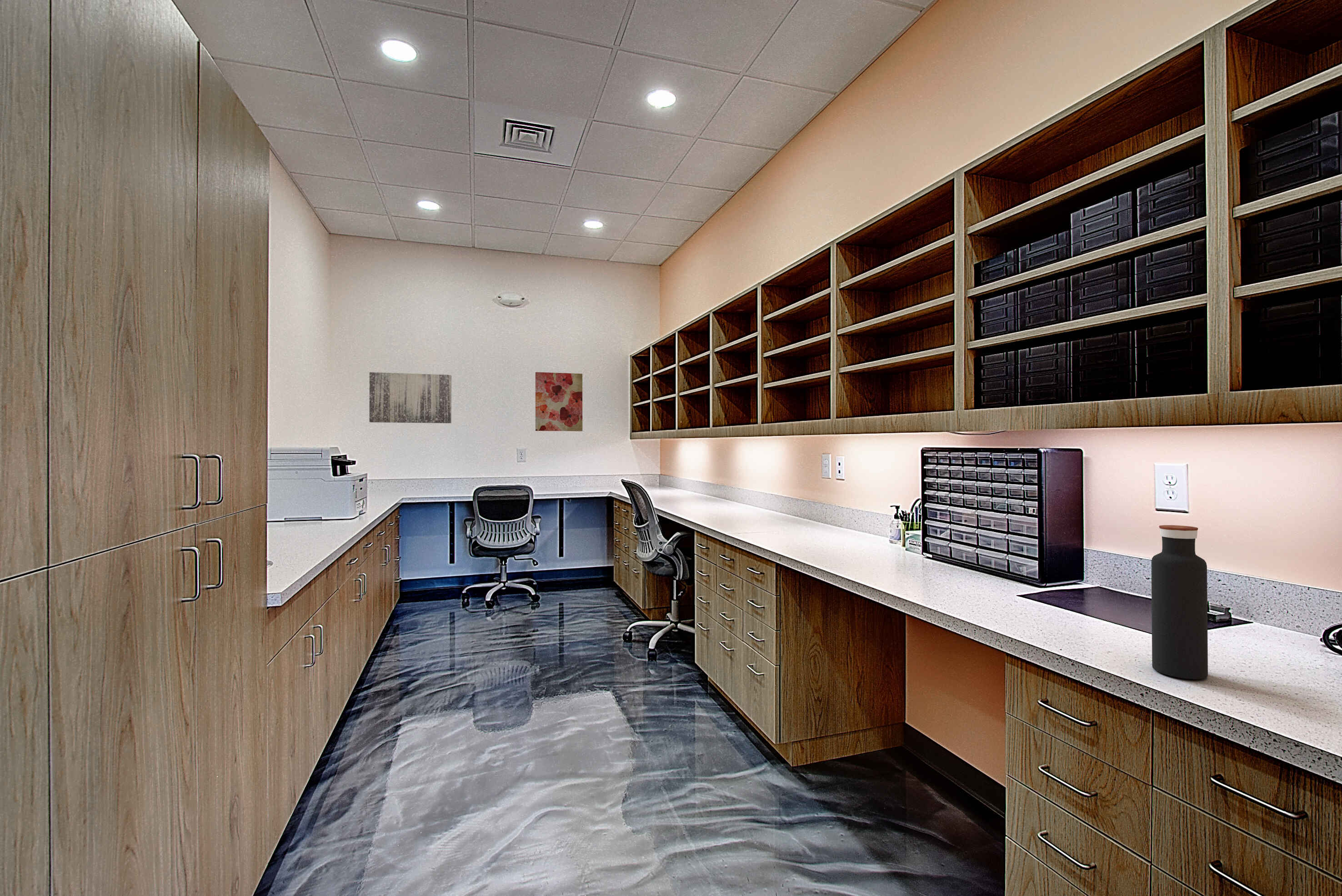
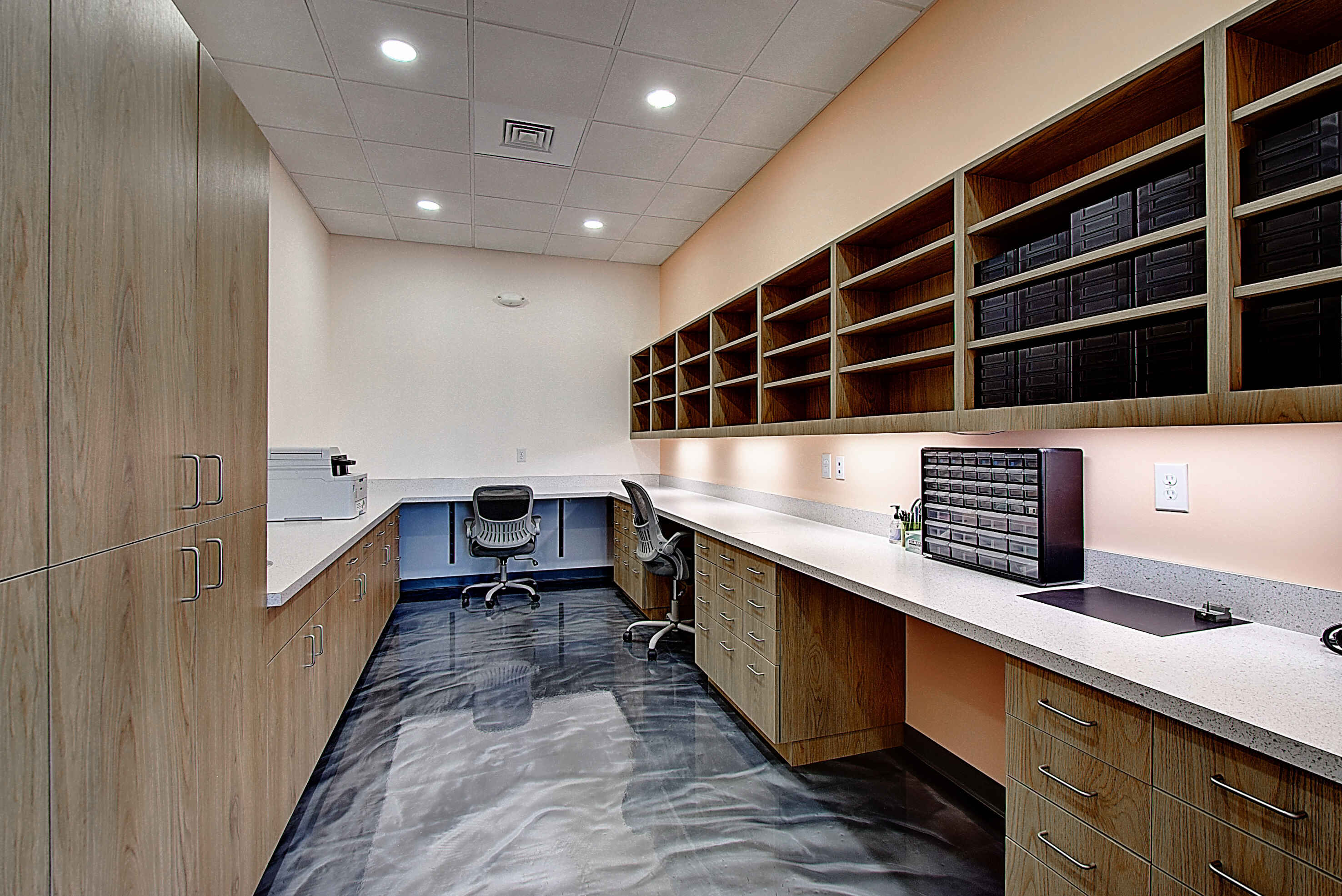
- water bottle [1151,525,1208,680]
- wall art [369,372,452,424]
- wall art [535,372,583,432]
